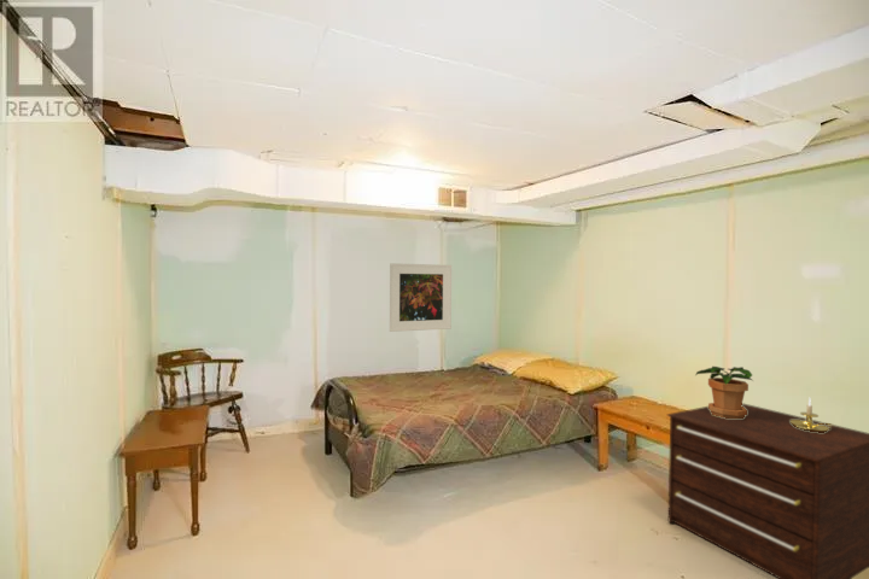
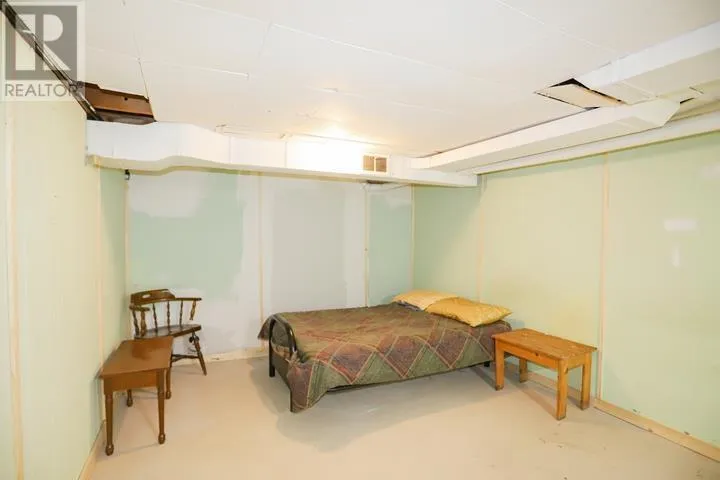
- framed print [389,262,453,333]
- potted plant [694,365,754,419]
- dresser [666,402,869,579]
- candle holder [791,397,833,433]
